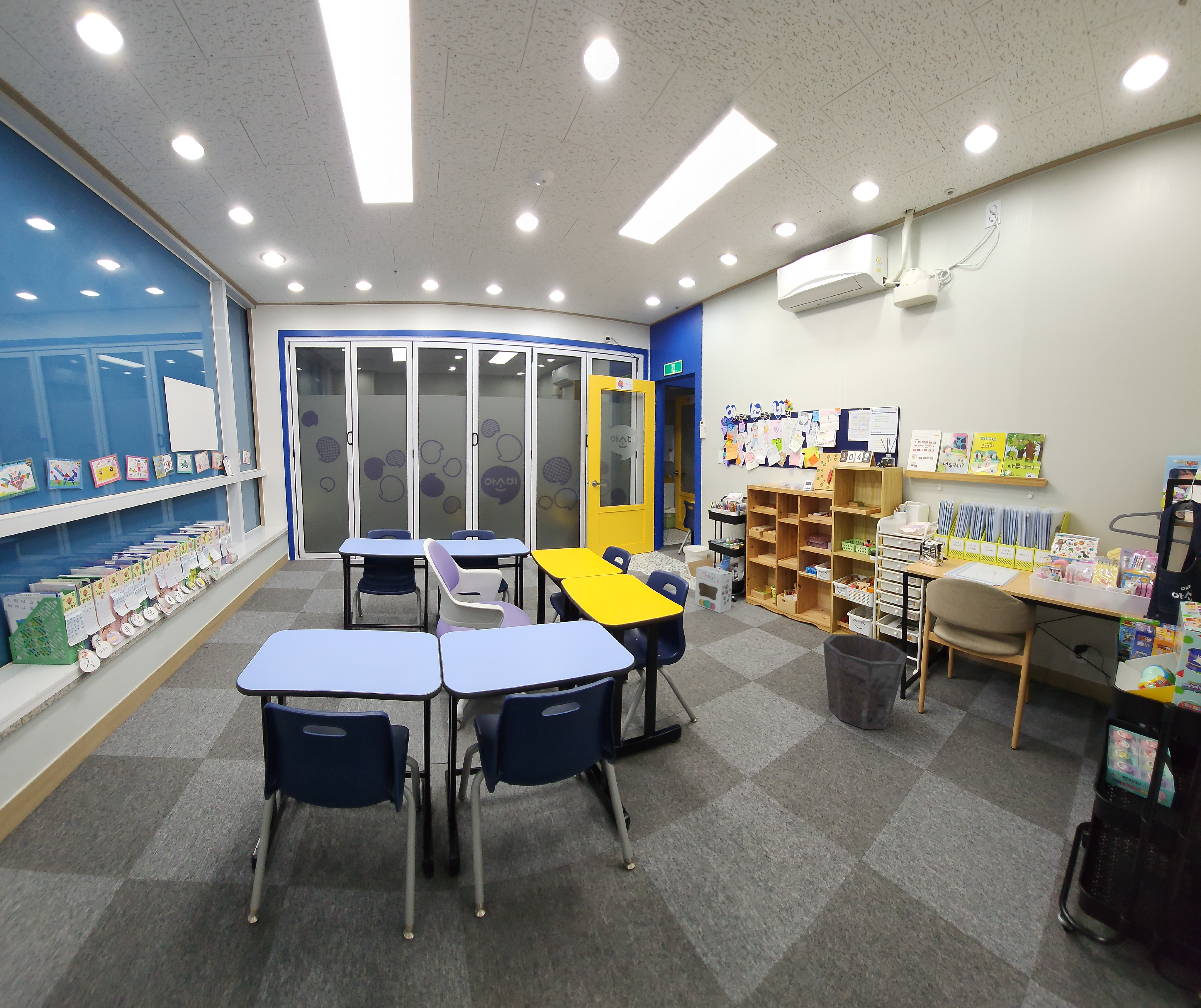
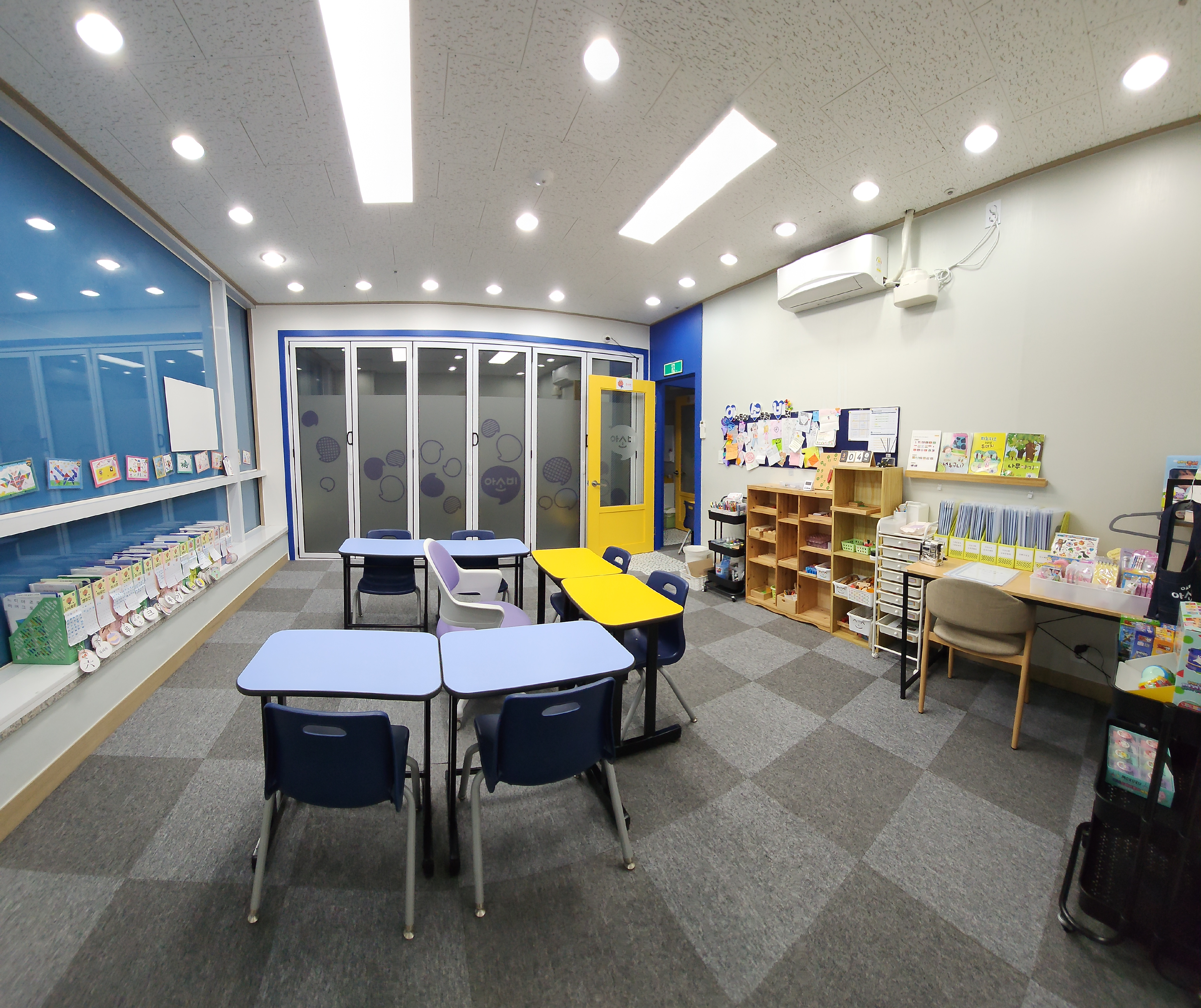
- cardboard box [695,565,733,613]
- waste bin [823,634,908,729]
